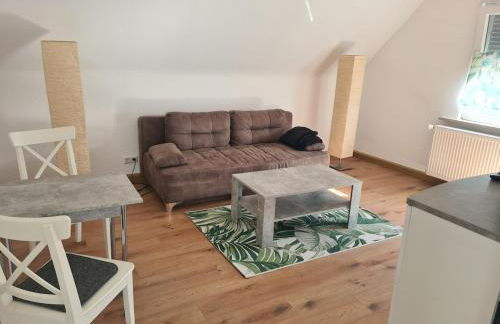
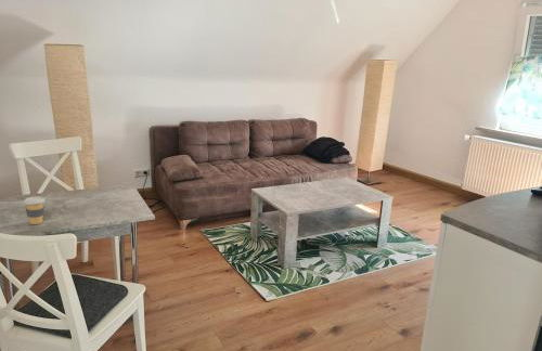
+ coffee cup [23,196,46,225]
